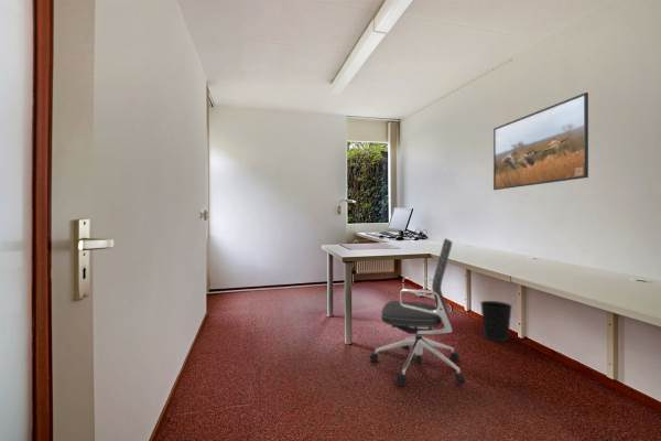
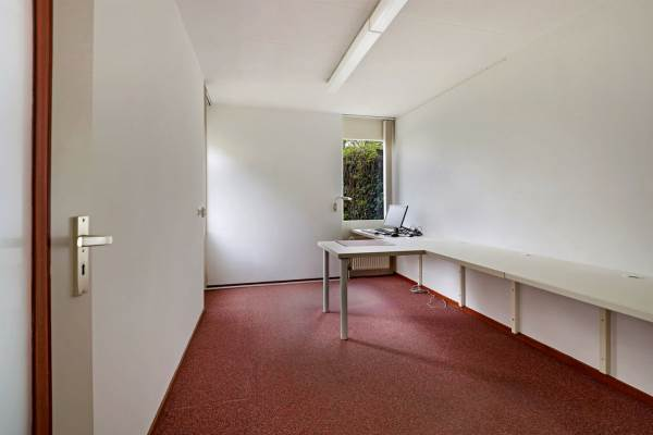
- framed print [492,92,589,191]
- office chair [369,237,466,387]
- wastebasket [479,300,513,343]
